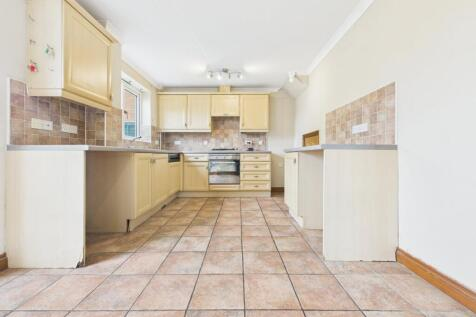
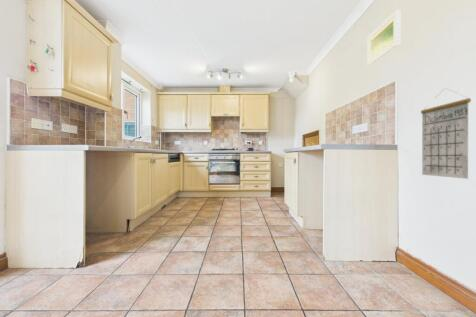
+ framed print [366,9,401,67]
+ calendar [420,87,472,180]
